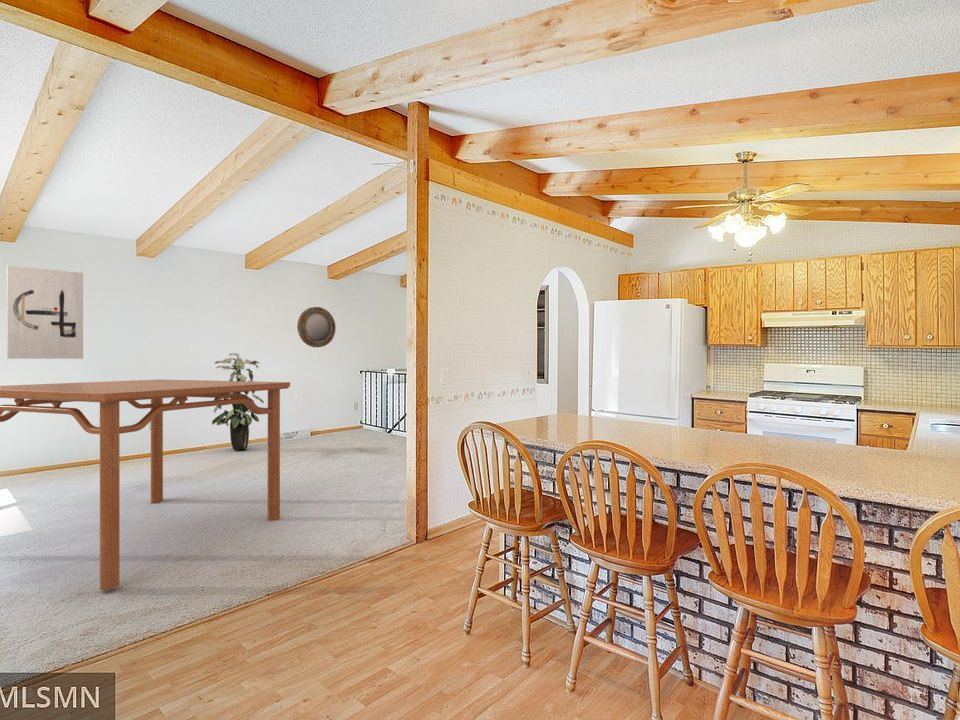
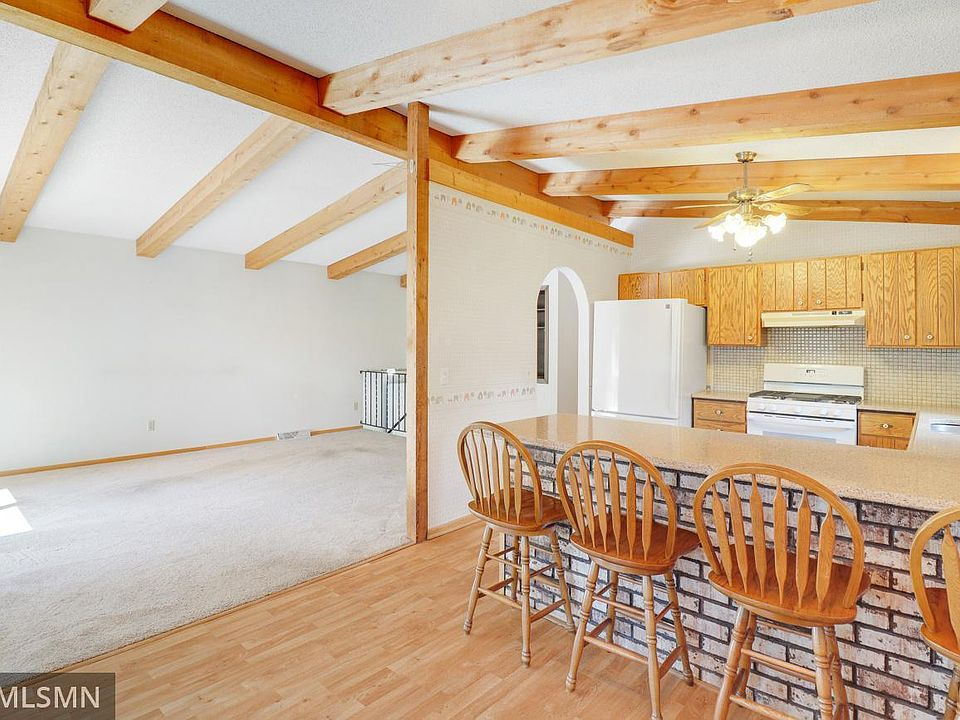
- dining table [0,378,291,591]
- home mirror [296,306,337,348]
- indoor plant [211,352,265,451]
- wall art [6,264,84,360]
